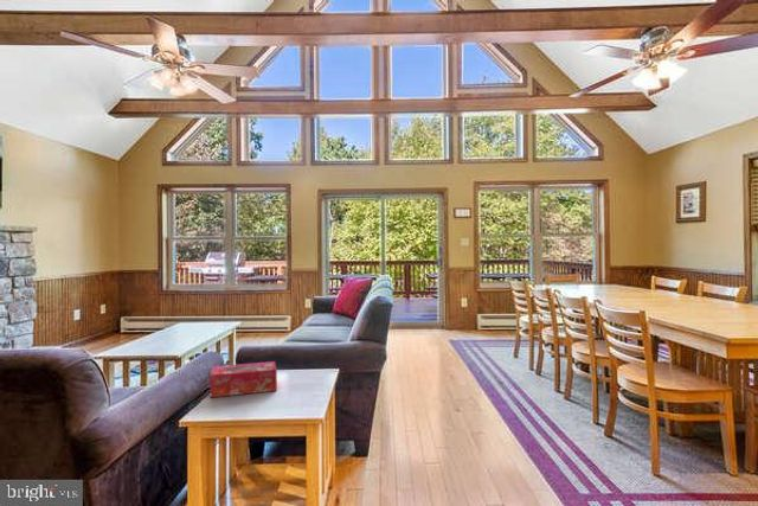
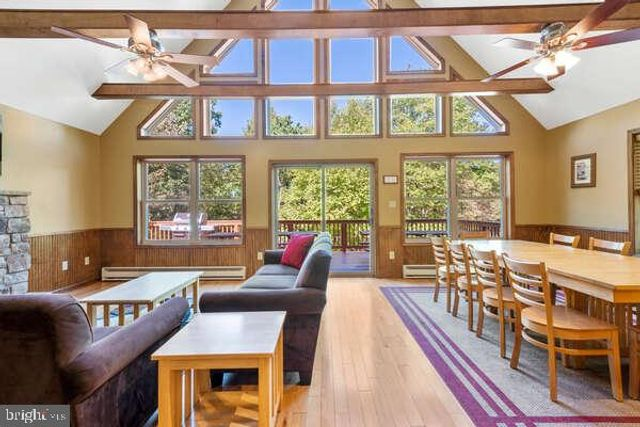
- tissue box [208,360,278,398]
